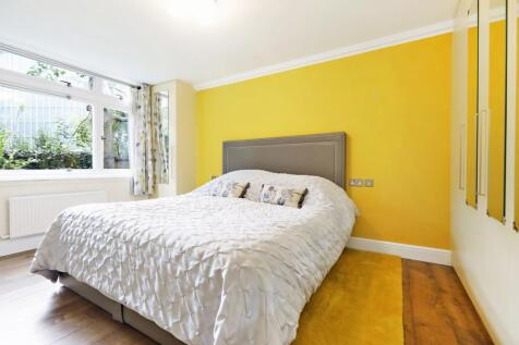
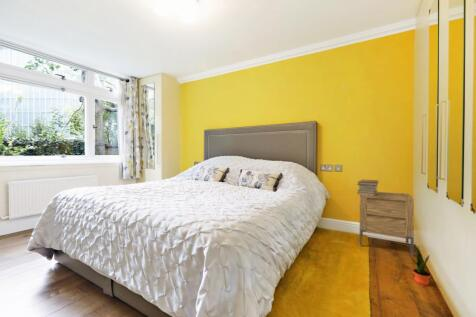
+ potted plant [411,245,431,286]
+ book stack [356,179,380,196]
+ nightstand [359,191,415,256]
